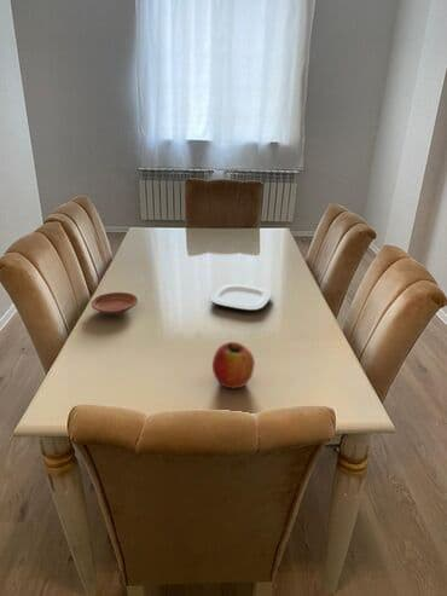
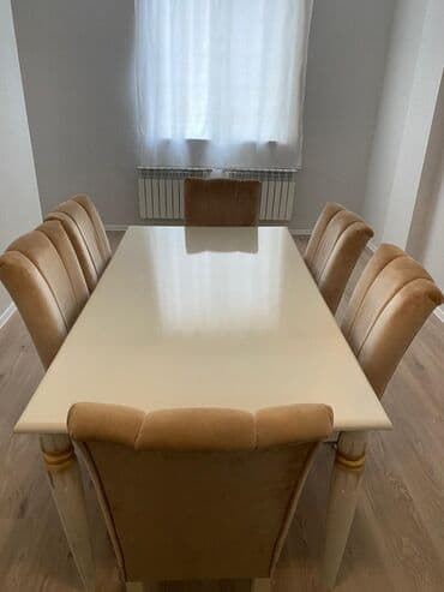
- apple [211,341,256,389]
- plate [209,283,272,312]
- plate [91,291,139,316]
